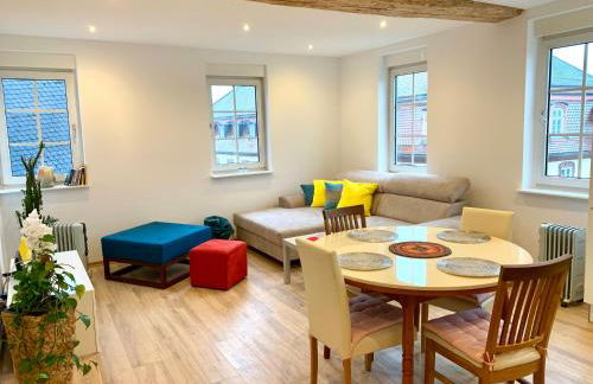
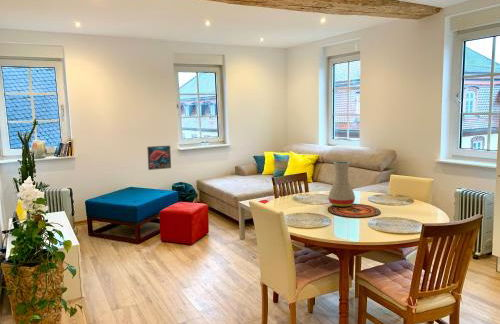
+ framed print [146,145,172,171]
+ vase [327,161,356,207]
